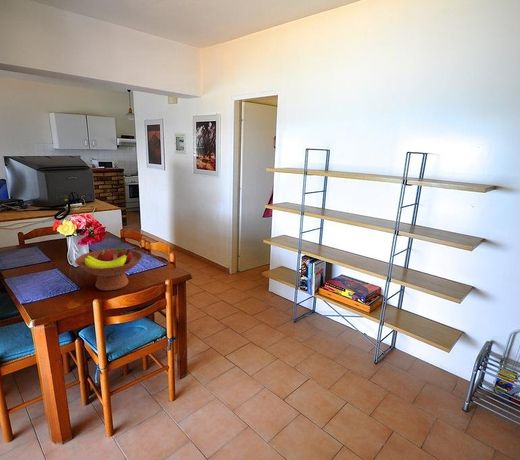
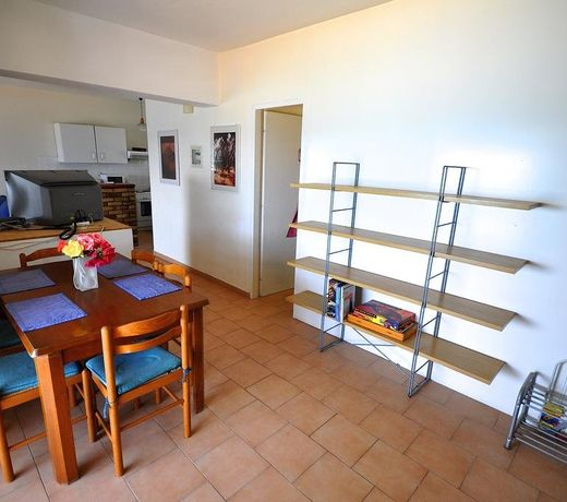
- fruit bowl [74,247,144,292]
